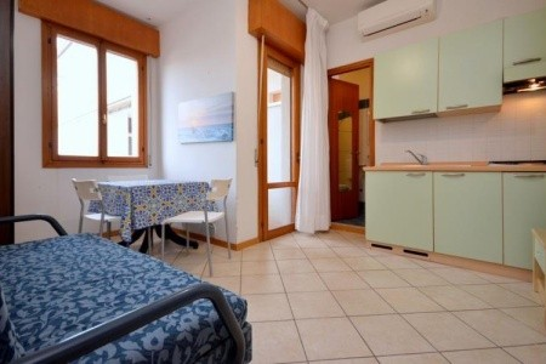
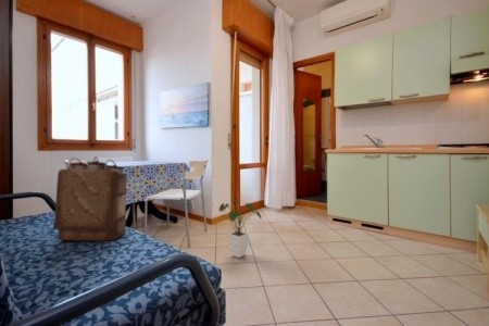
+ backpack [52,155,128,242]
+ house plant [217,197,262,259]
